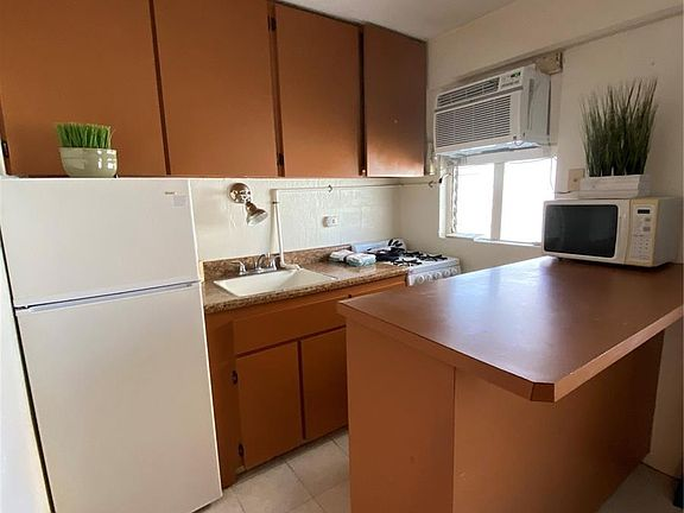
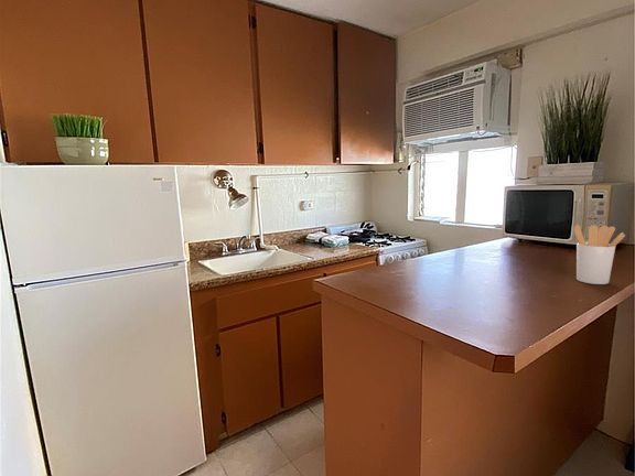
+ utensil holder [572,224,626,285]
